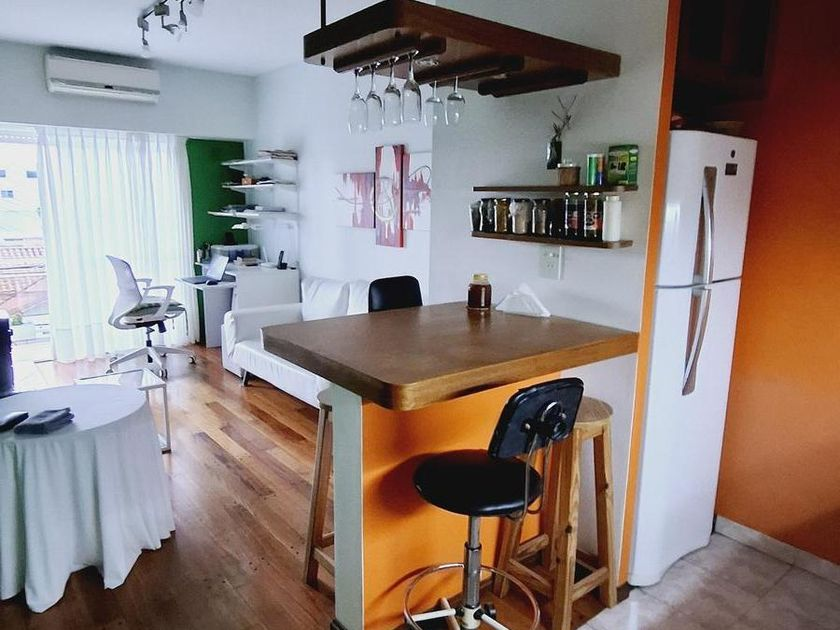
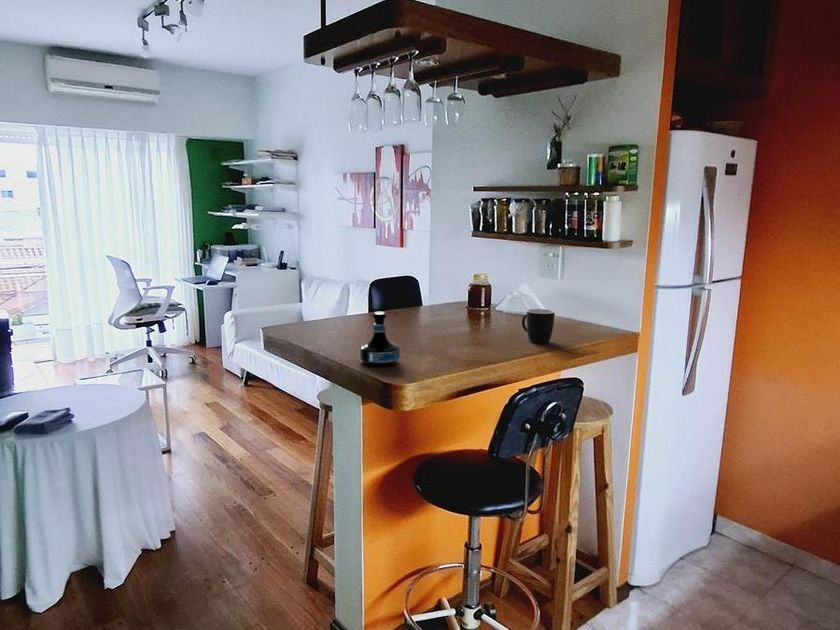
+ mug [521,308,556,344]
+ tequila bottle [358,311,401,367]
